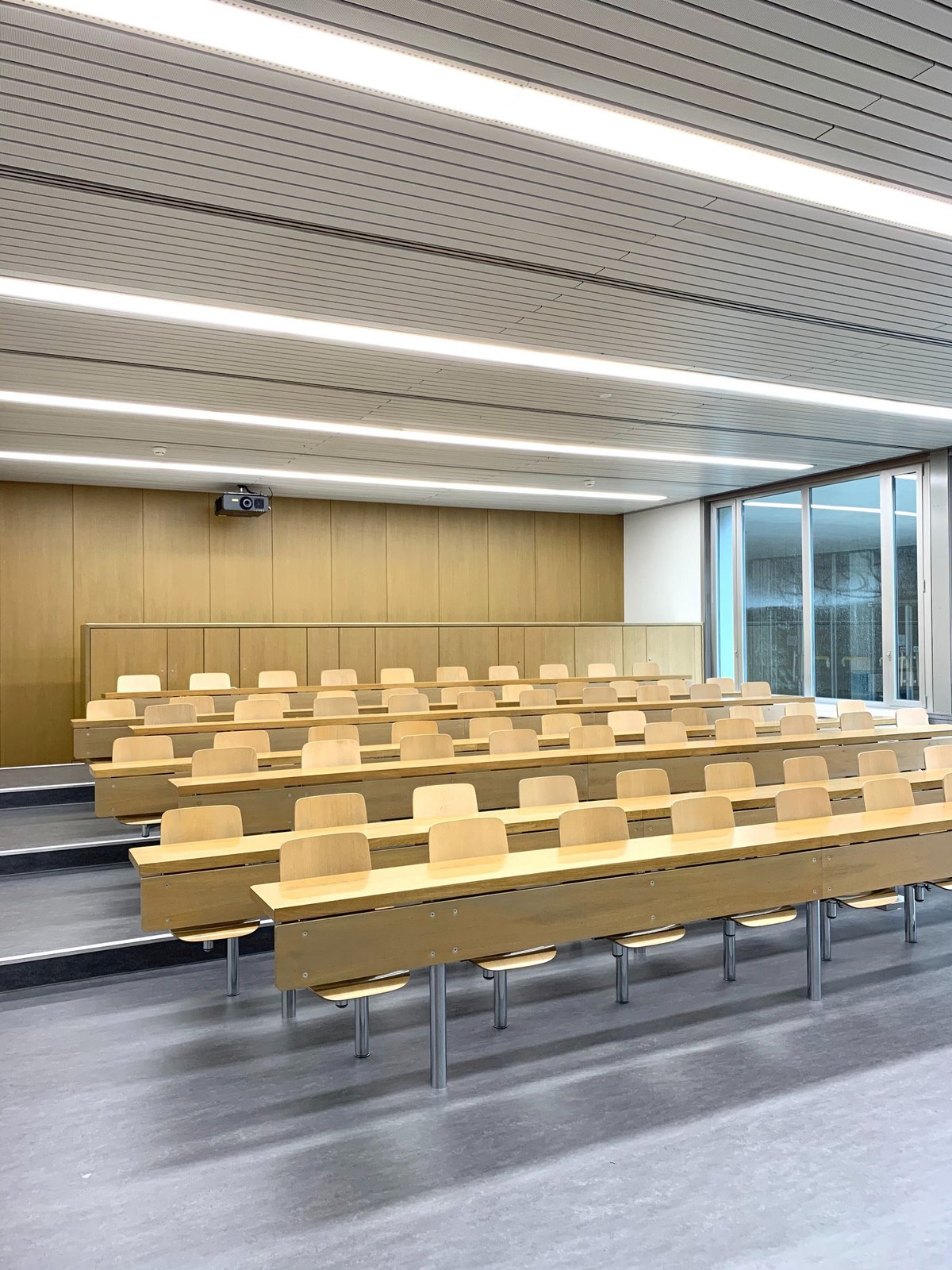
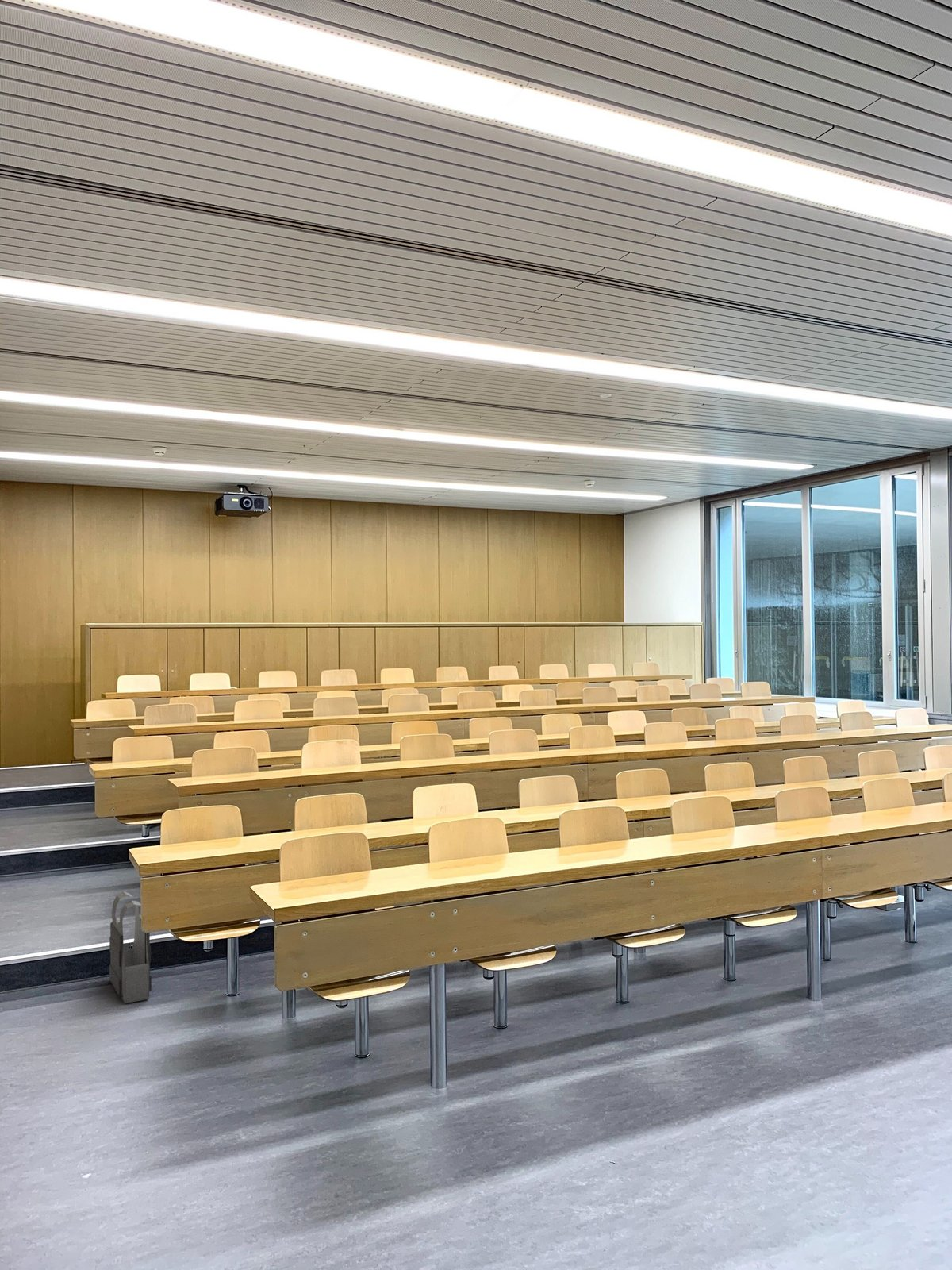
+ body armor vest [109,891,152,1004]
